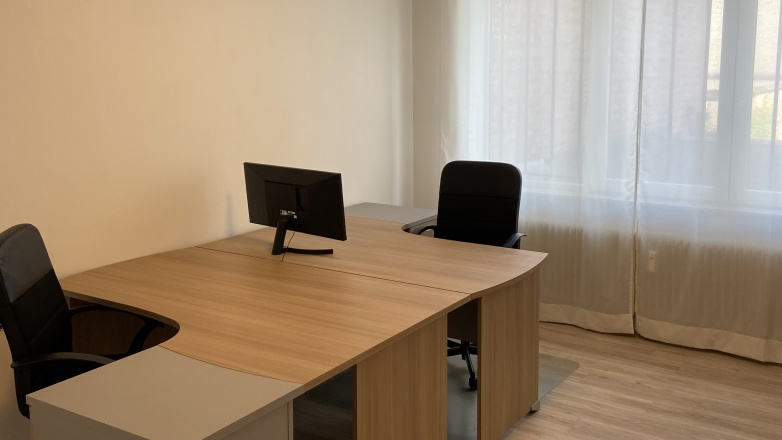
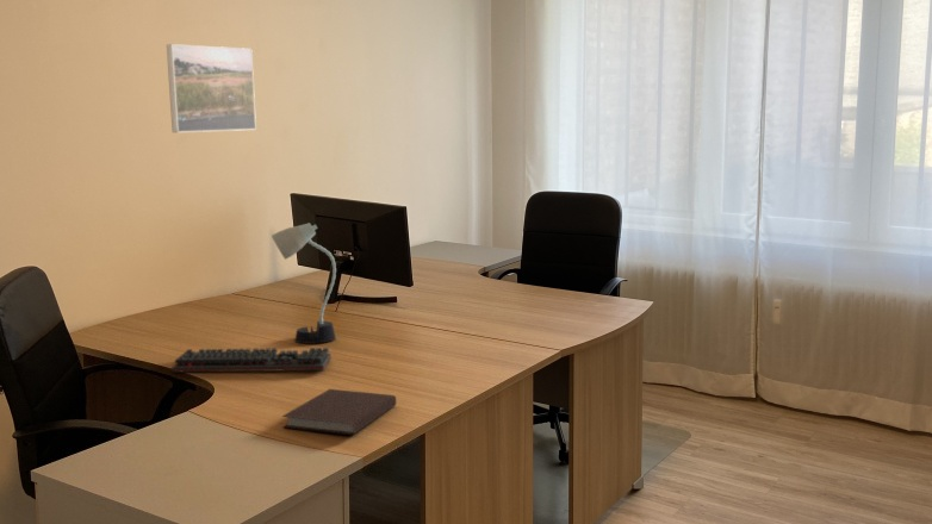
+ notebook [281,388,397,436]
+ desk lamp [271,222,337,344]
+ keyboard [170,347,333,374]
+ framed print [166,43,257,133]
